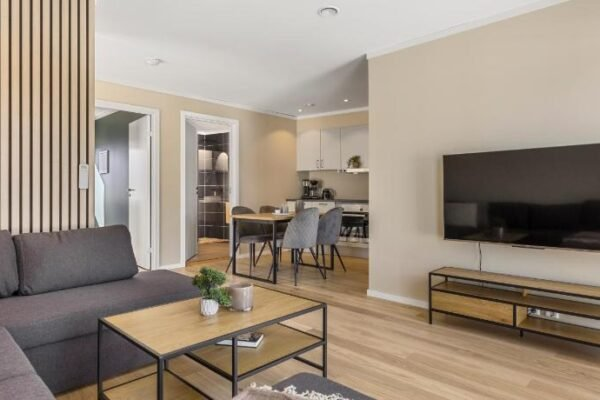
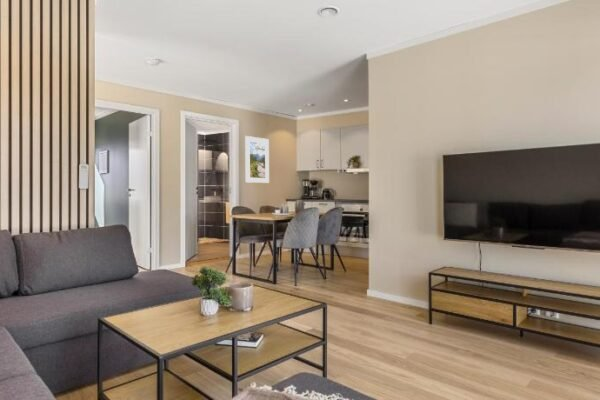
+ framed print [244,135,270,184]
